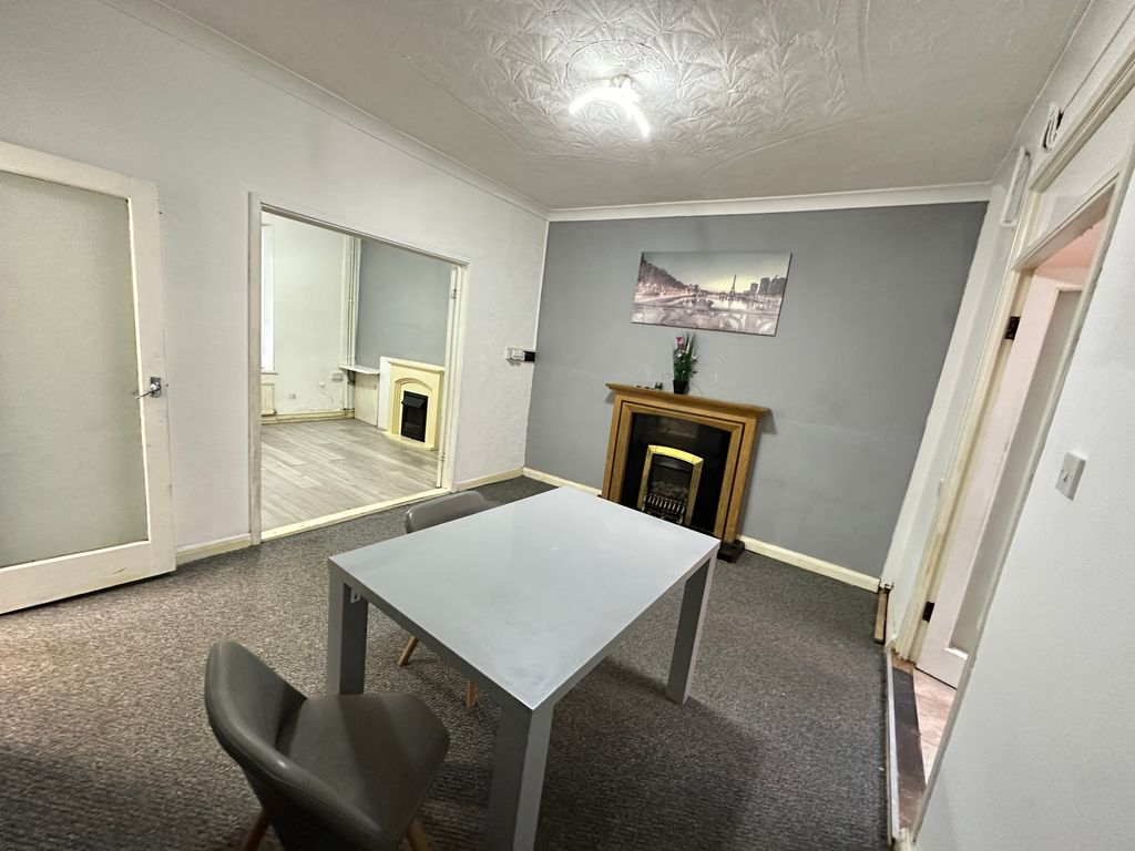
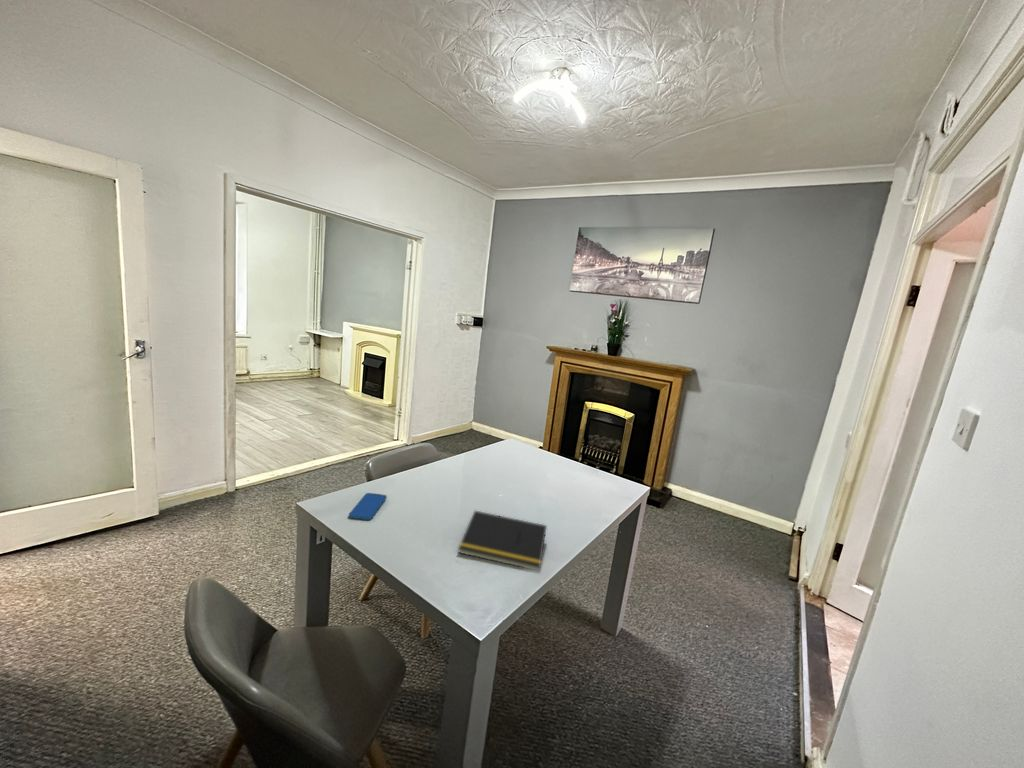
+ smartphone [348,492,388,521]
+ notepad [457,510,548,572]
